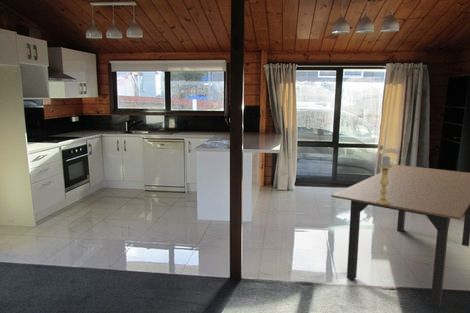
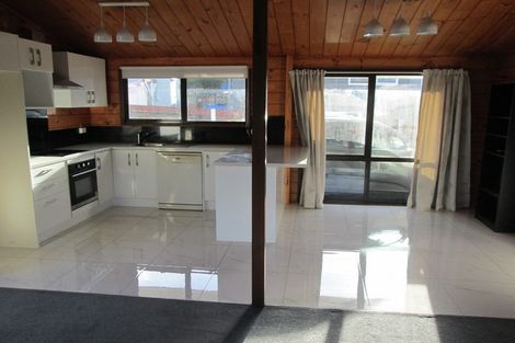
- dining table [330,164,470,308]
- candle holder [376,155,393,204]
